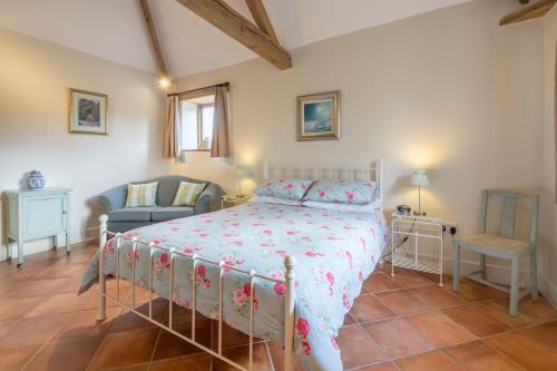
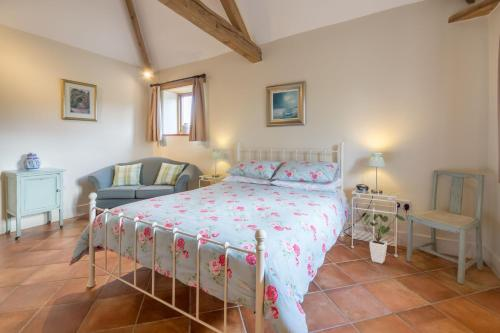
+ house plant [363,212,406,265]
